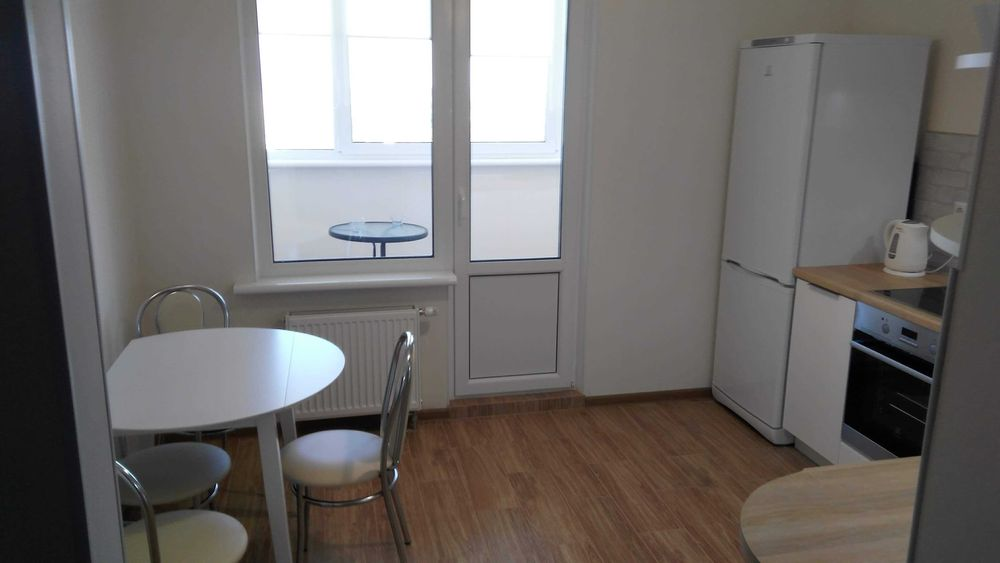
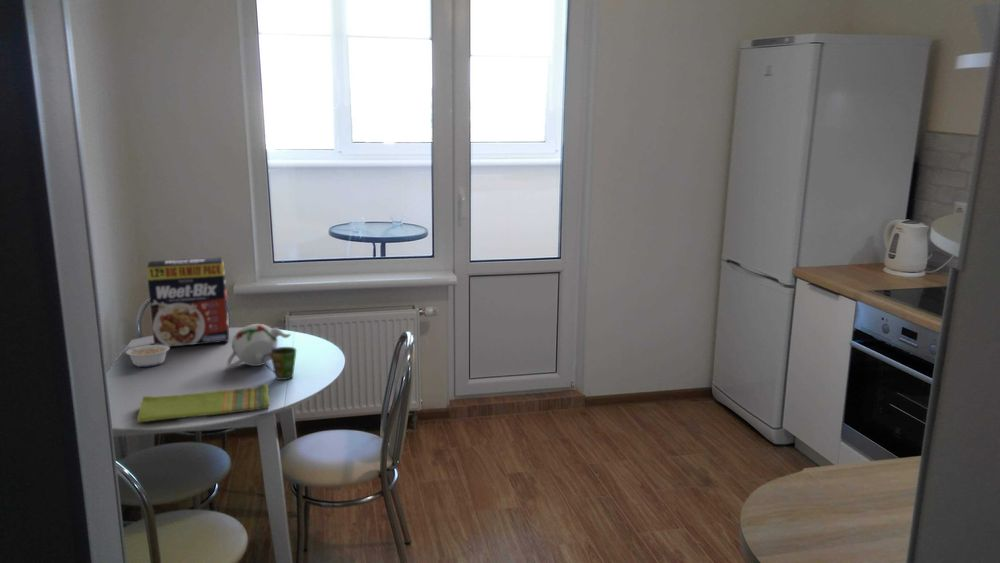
+ cereal box [146,256,230,348]
+ cup [262,346,297,381]
+ teapot [226,323,292,369]
+ legume [122,344,171,368]
+ dish towel [136,383,271,424]
